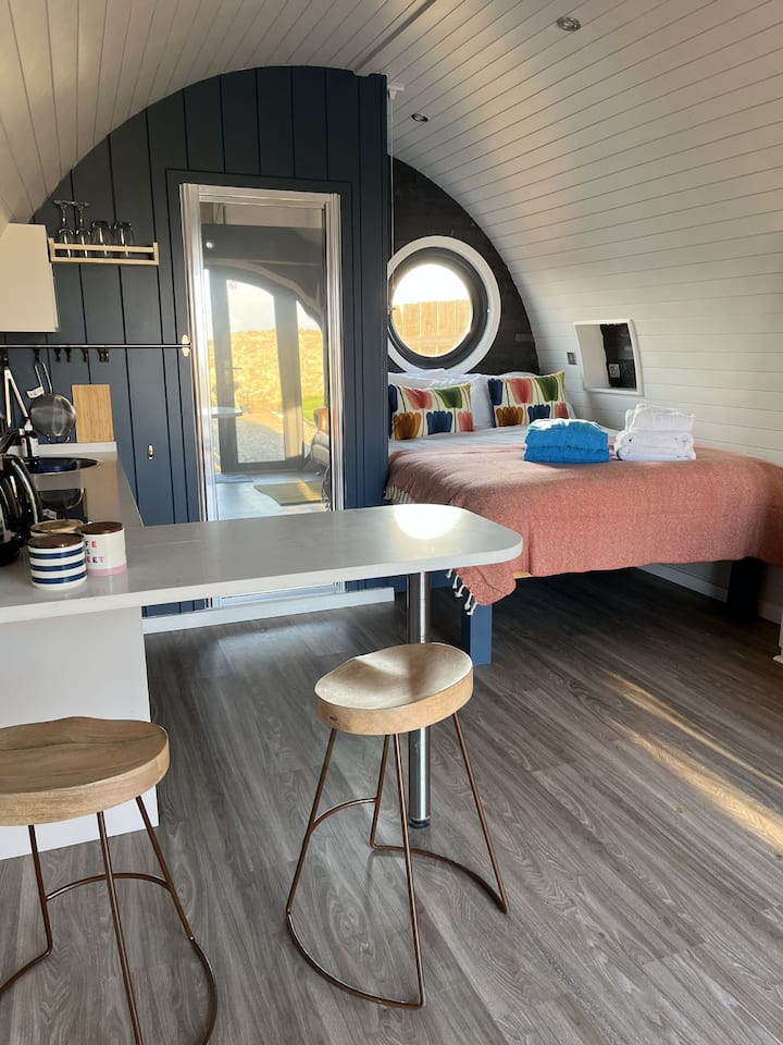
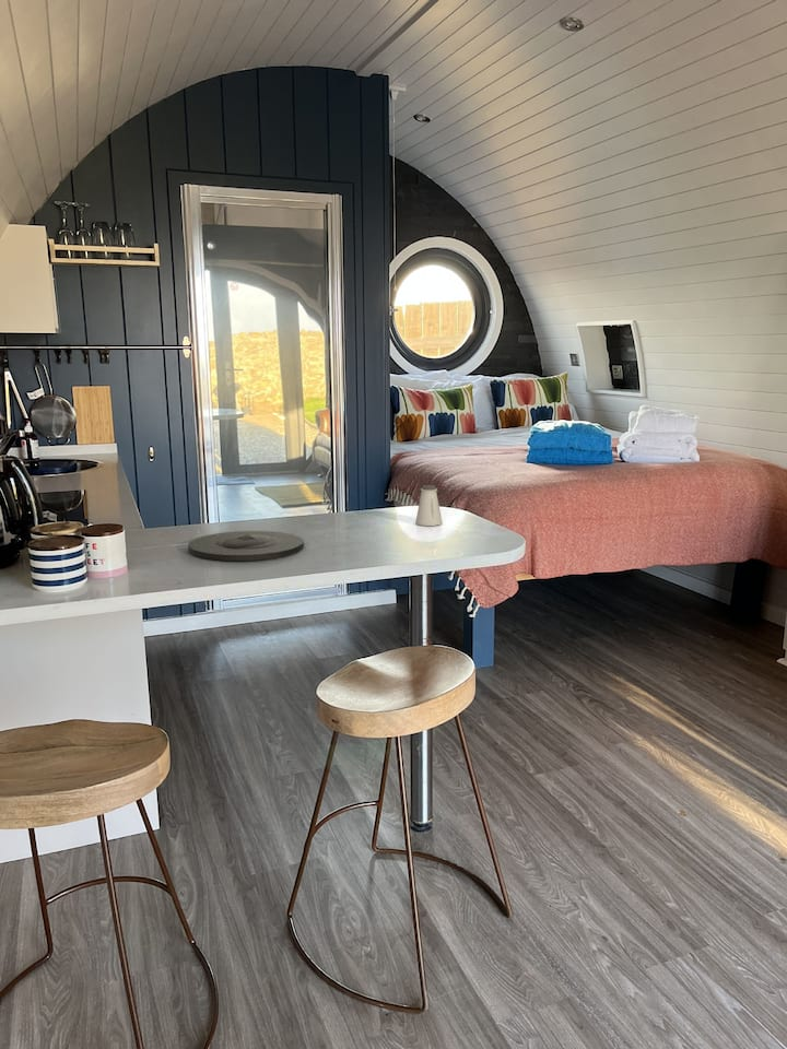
+ plate [187,530,305,562]
+ saltshaker [414,484,444,527]
